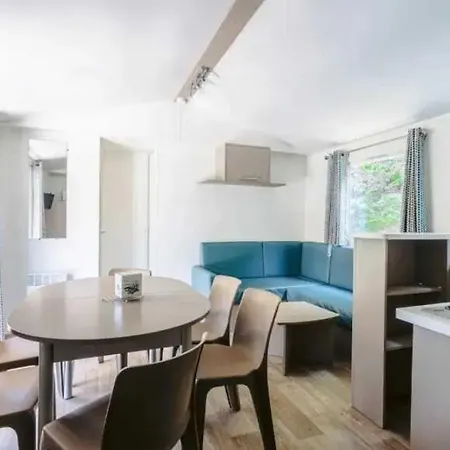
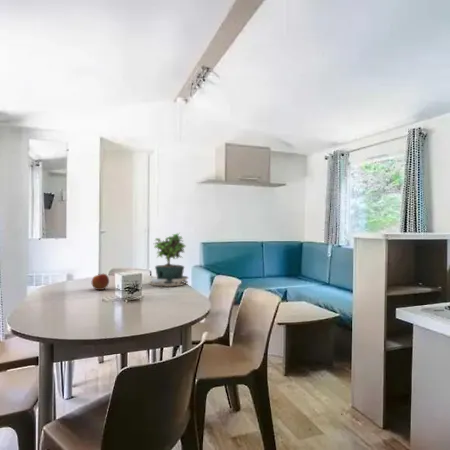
+ apple [91,272,110,291]
+ potted plant [149,232,190,291]
